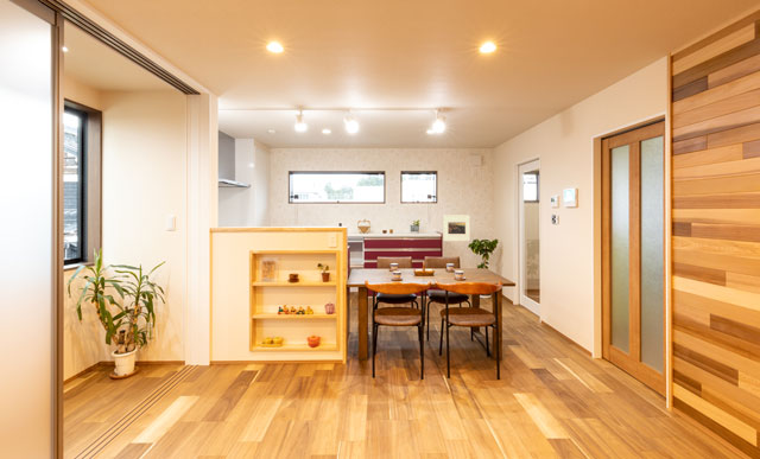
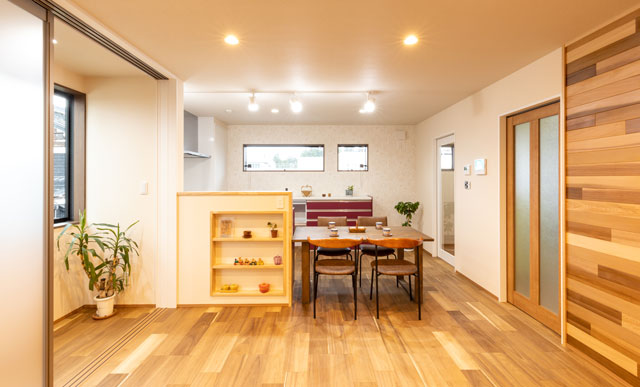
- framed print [443,215,470,242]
